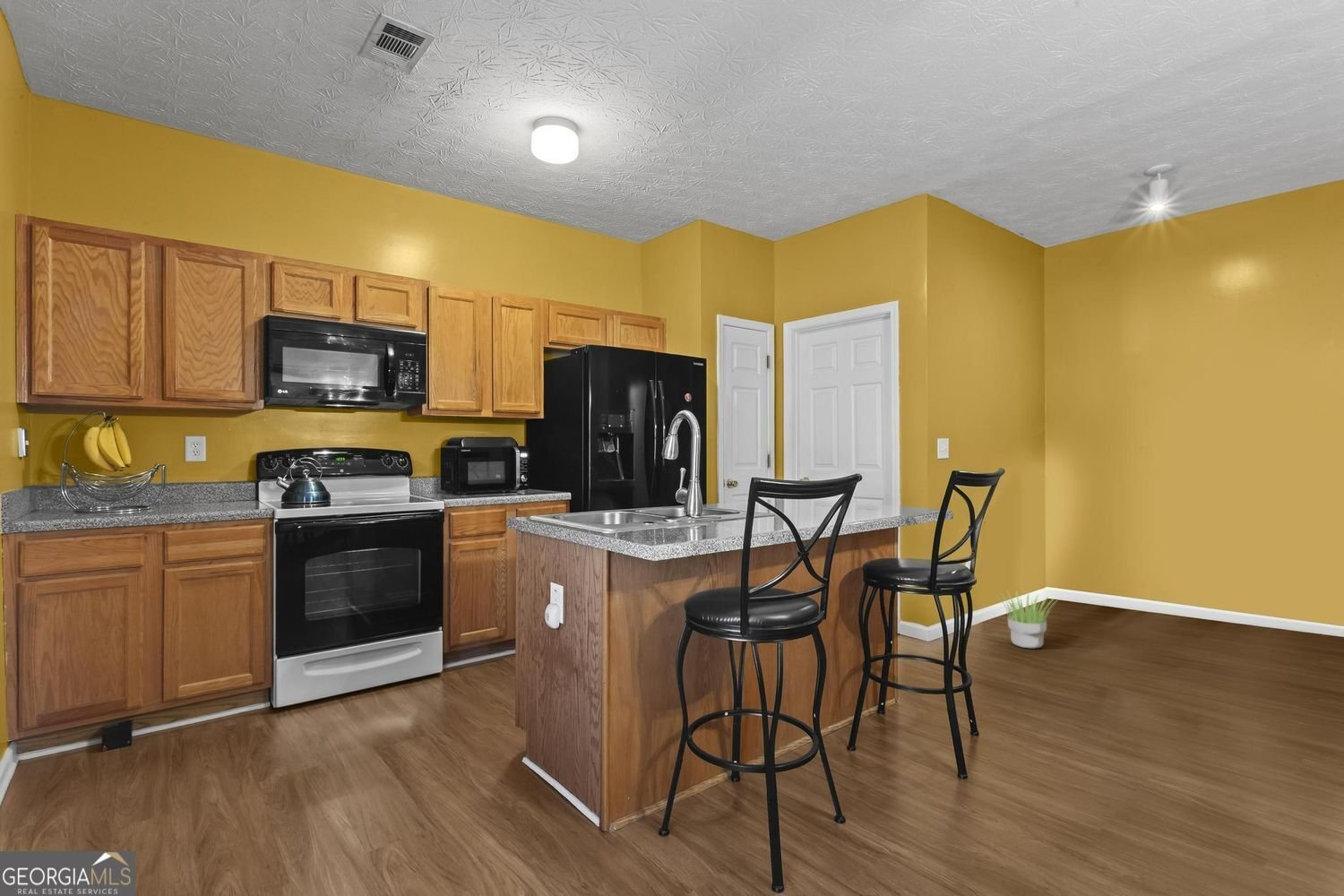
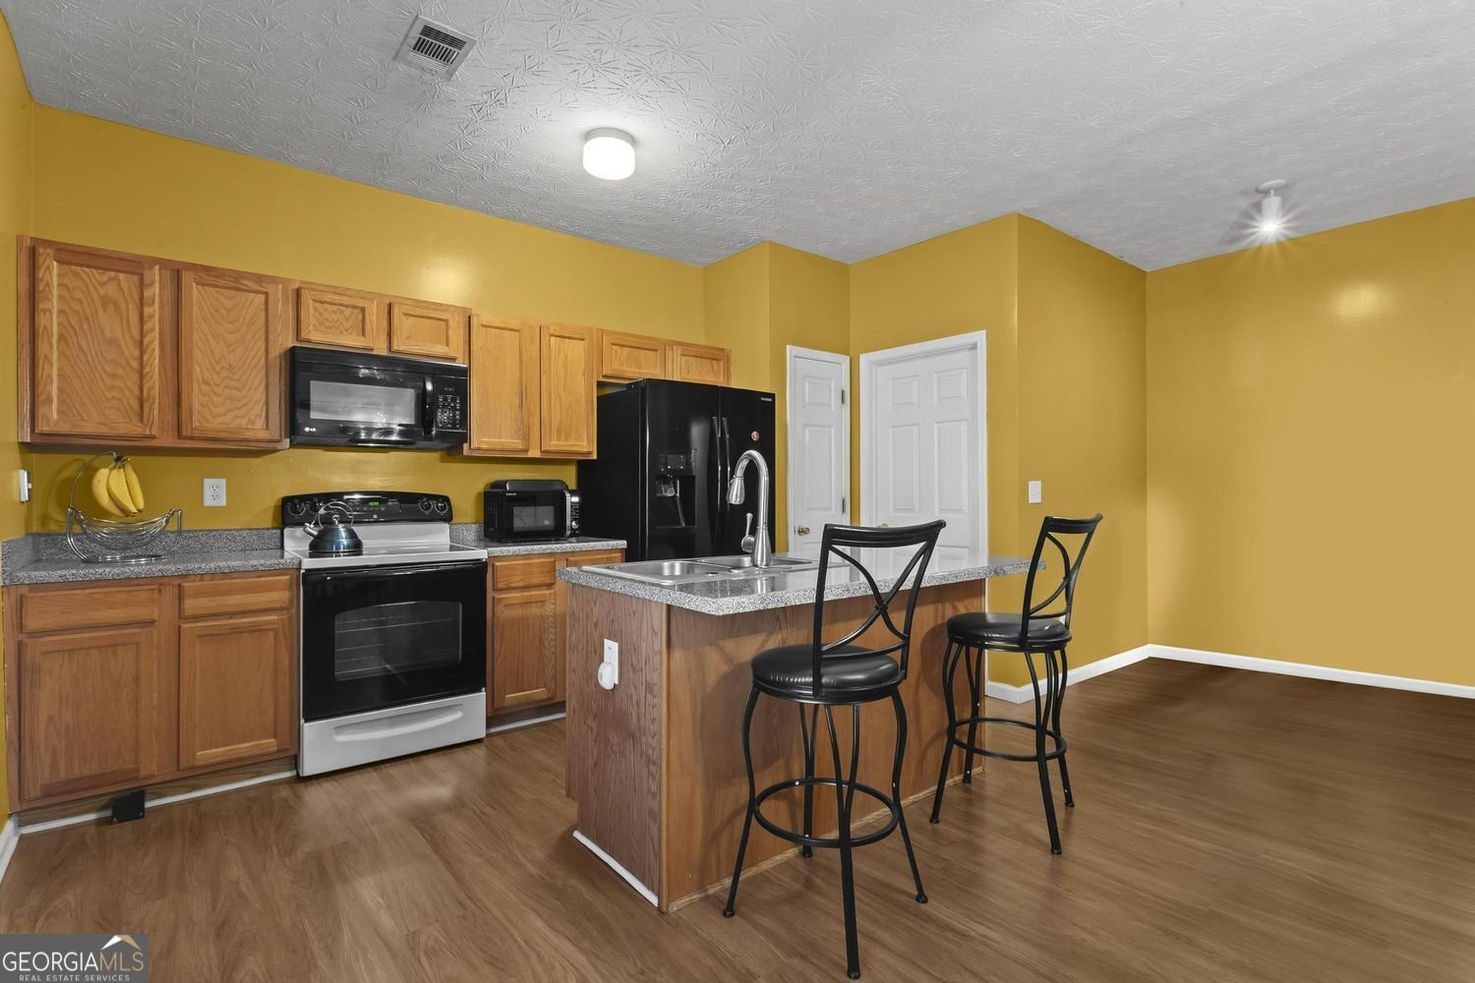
- potted plant [994,590,1057,650]
